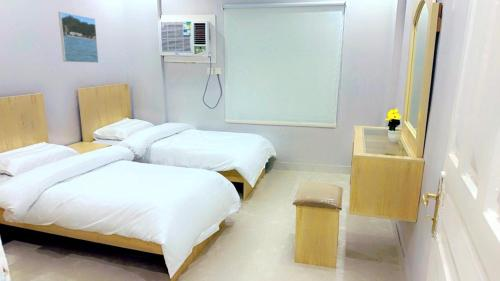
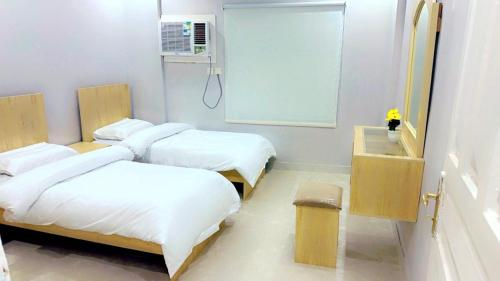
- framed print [57,11,100,64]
